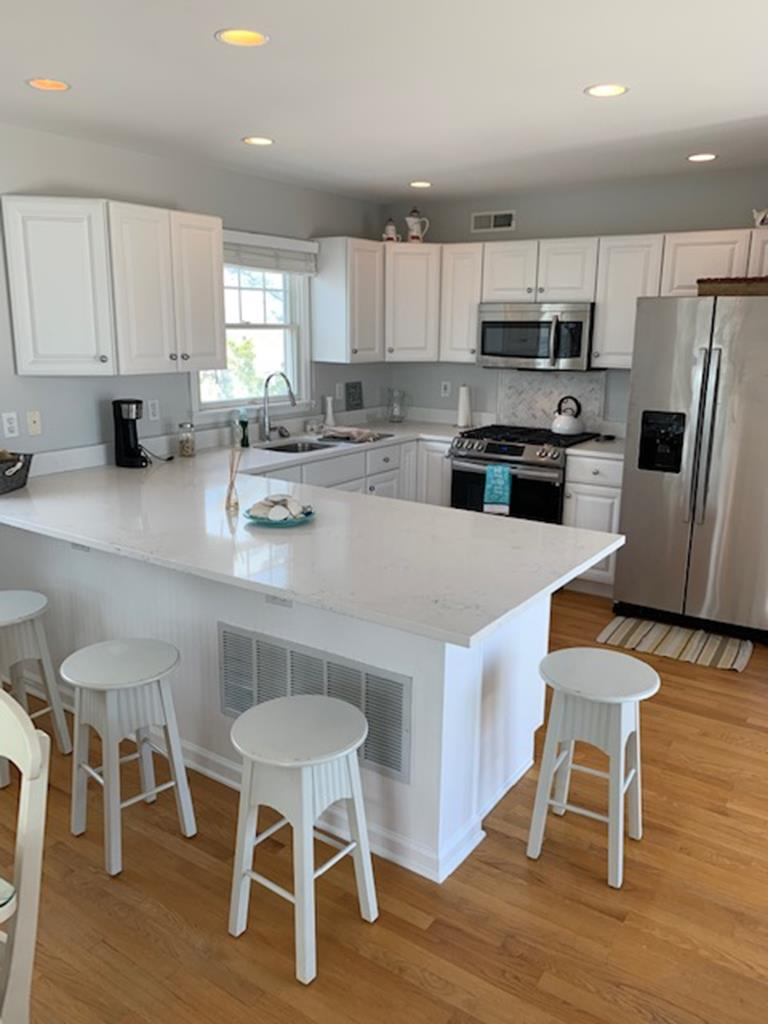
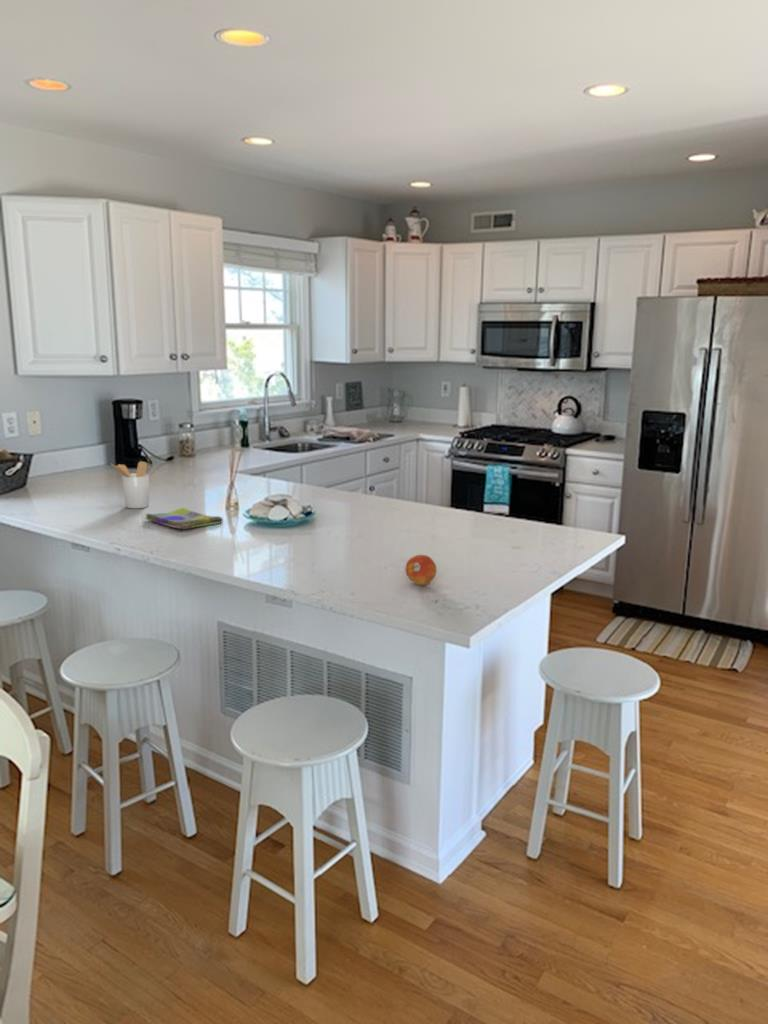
+ utensil holder [110,460,150,509]
+ fruit [404,554,438,586]
+ dish towel [145,507,224,530]
